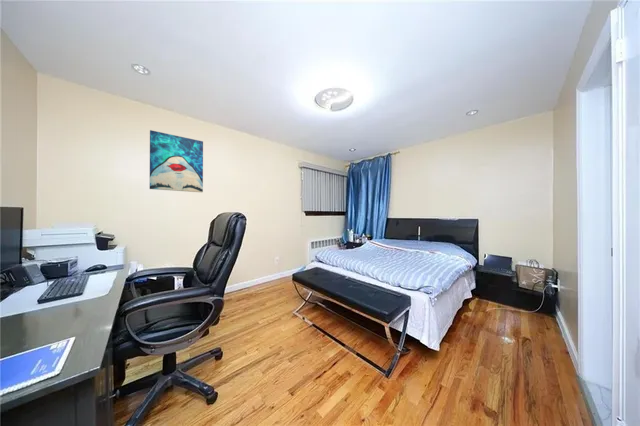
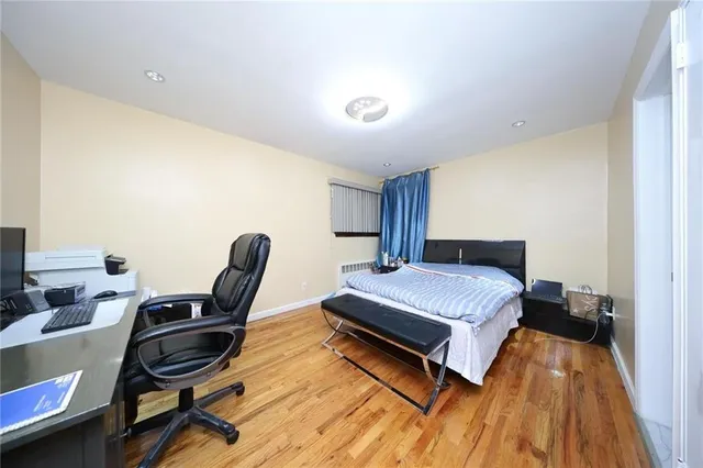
- wall art [149,129,204,193]
